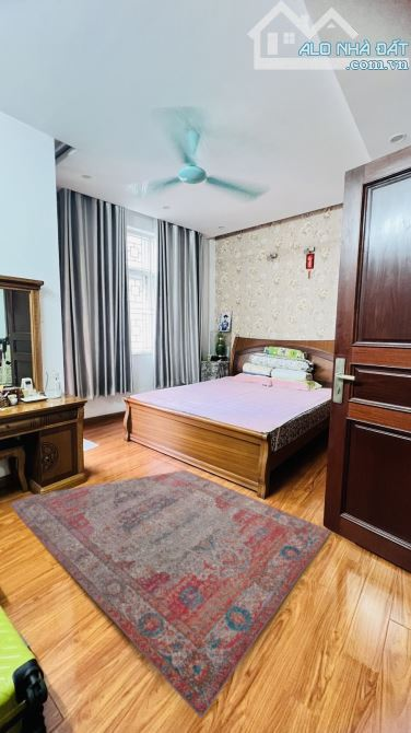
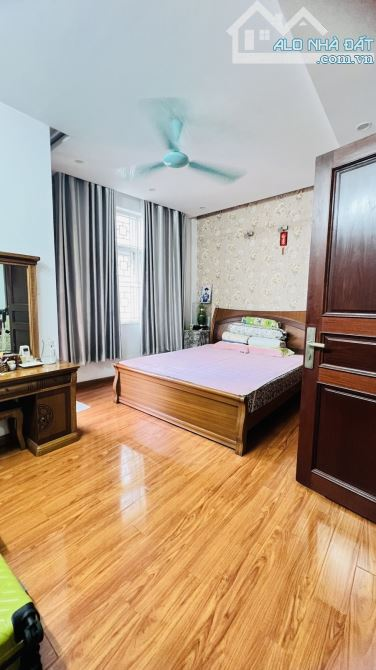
- rug [8,469,332,720]
